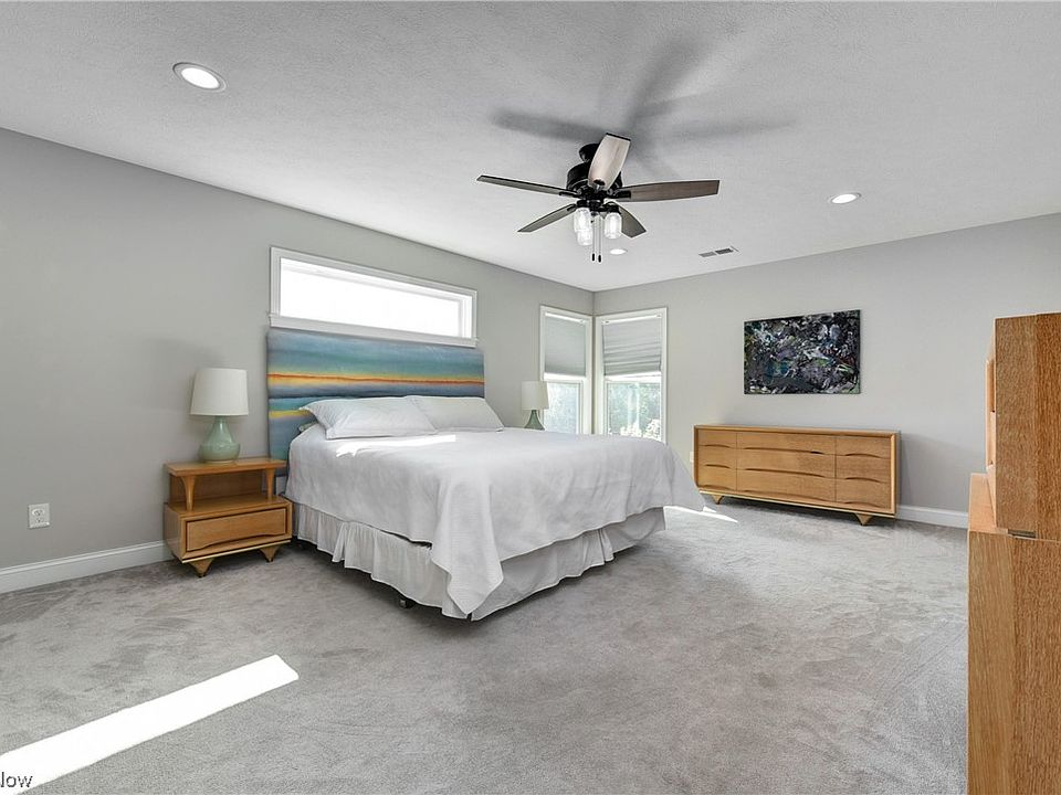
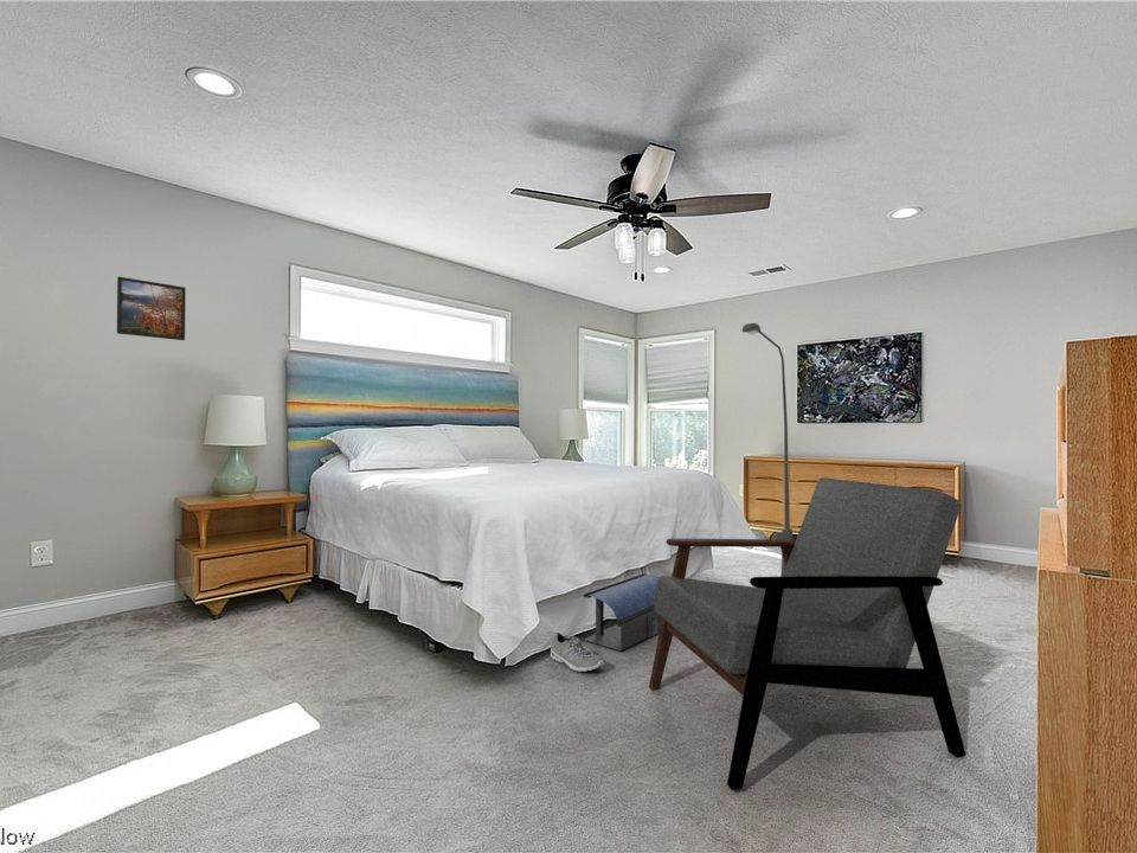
+ armchair [648,476,968,791]
+ floor lamp [741,322,794,577]
+ architectural model [583,572,662,652]
+ sneaker [550,631,605,673]
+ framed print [116,276,187,341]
